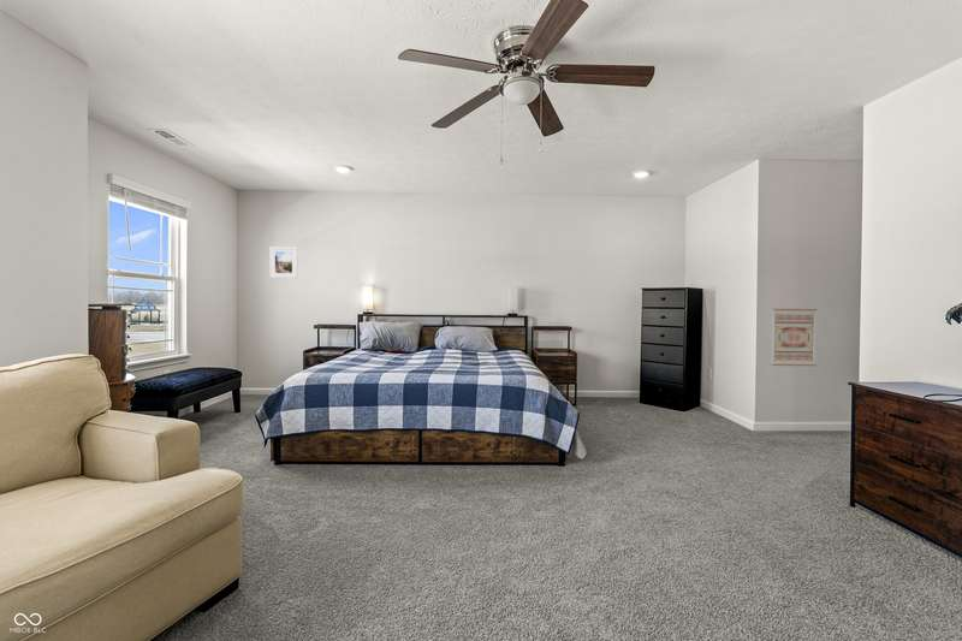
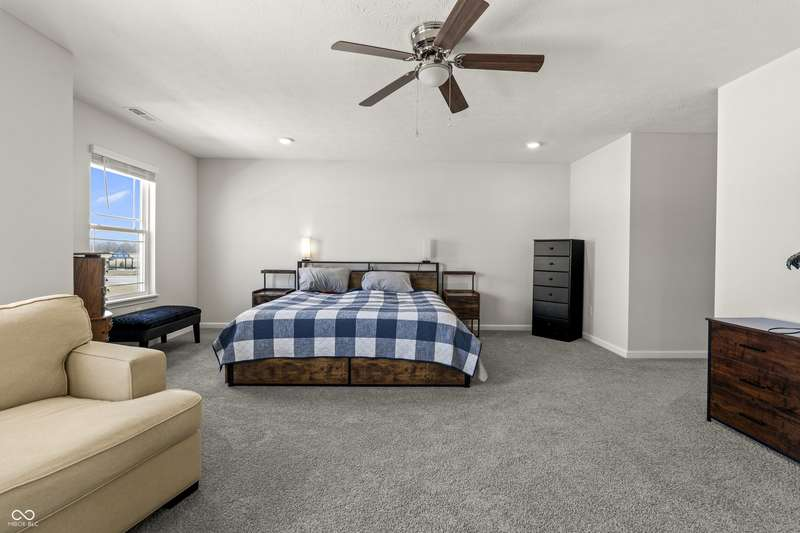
- wall art [770,308,818,367]
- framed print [269,245,298,279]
